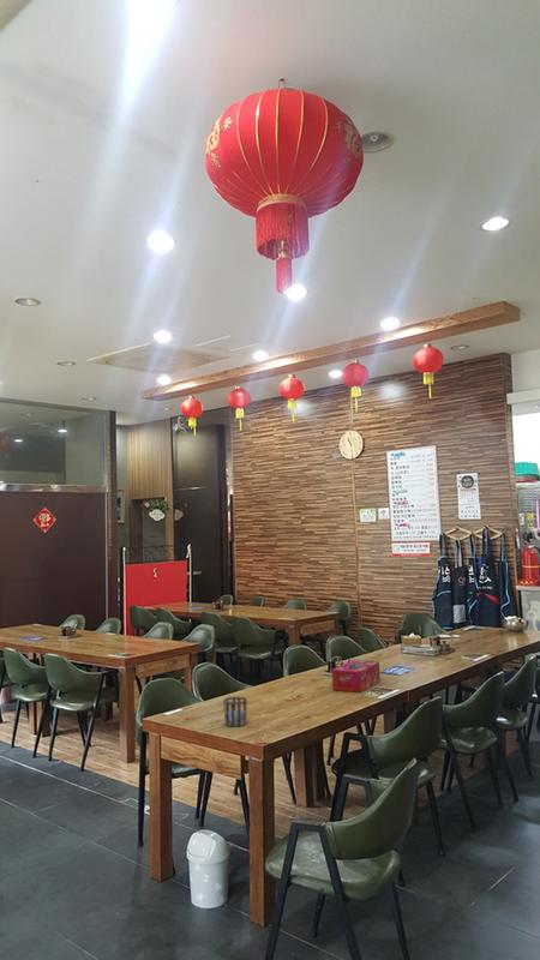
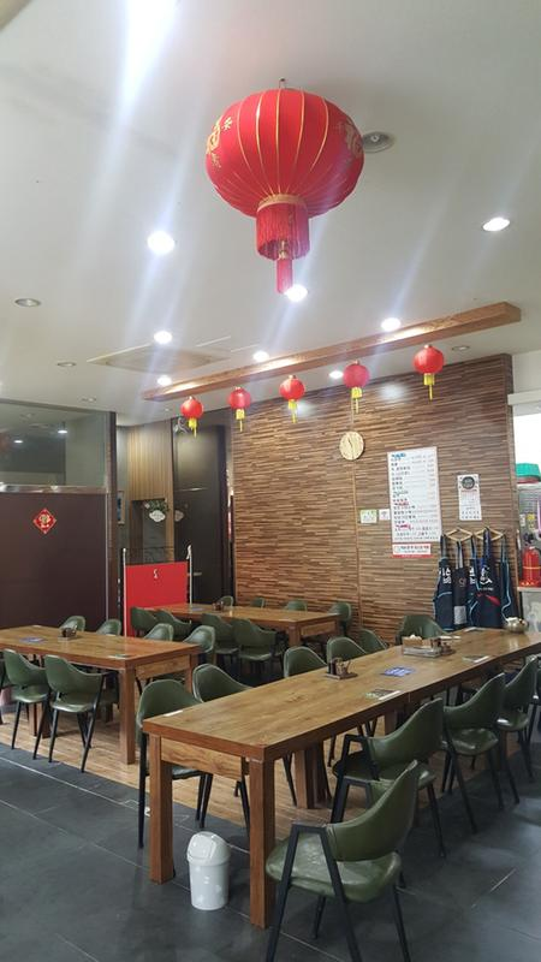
- cup [222,696,248,727]
- tissue box [331,659,382,694]
